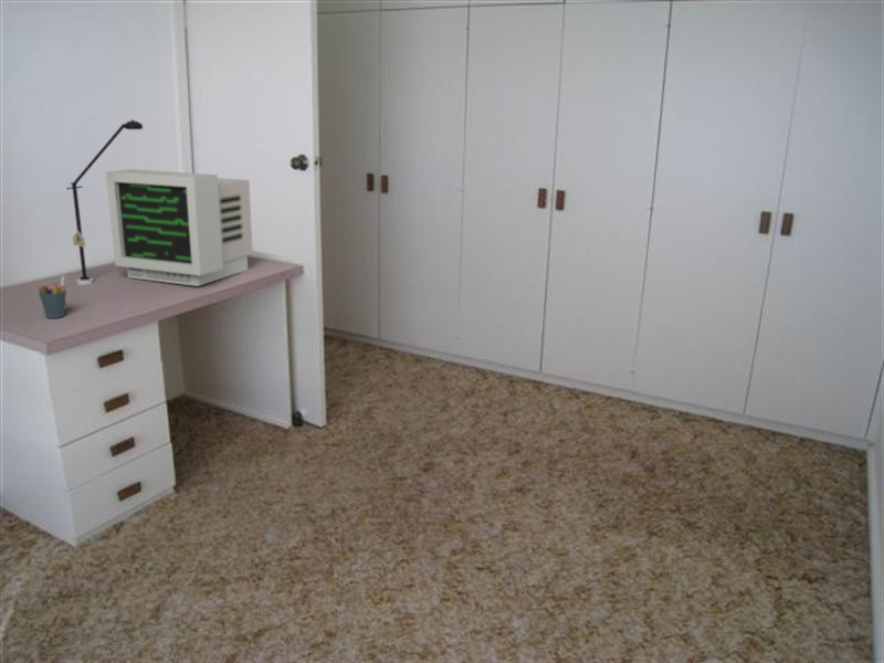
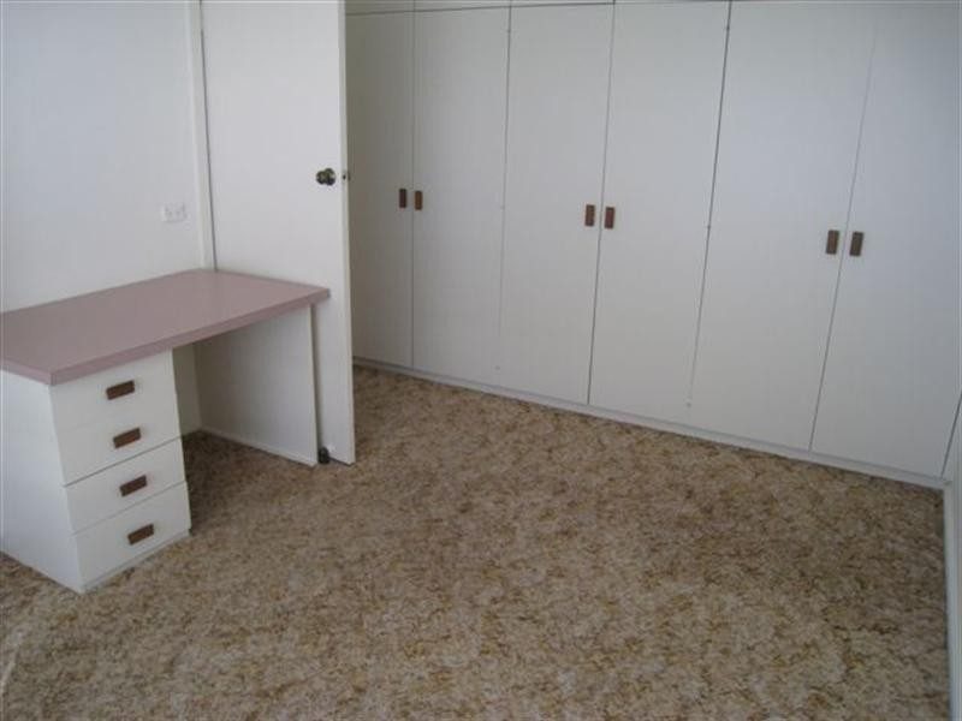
- pen holder [36,275,67,319]
- computer monitor [105,168,254,287]
- desk lamp [65,118,144,286]
